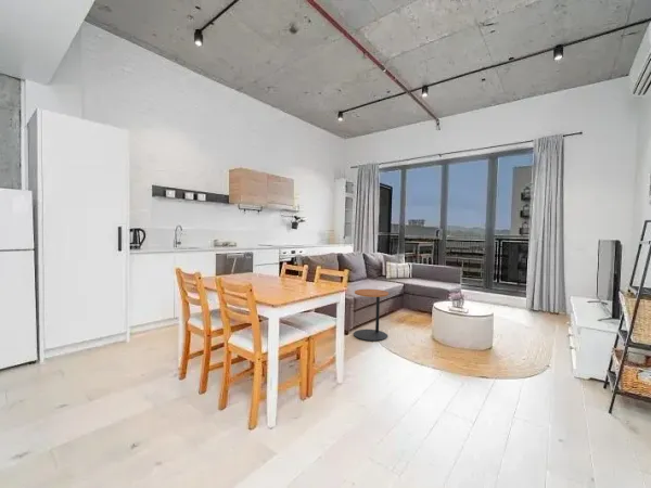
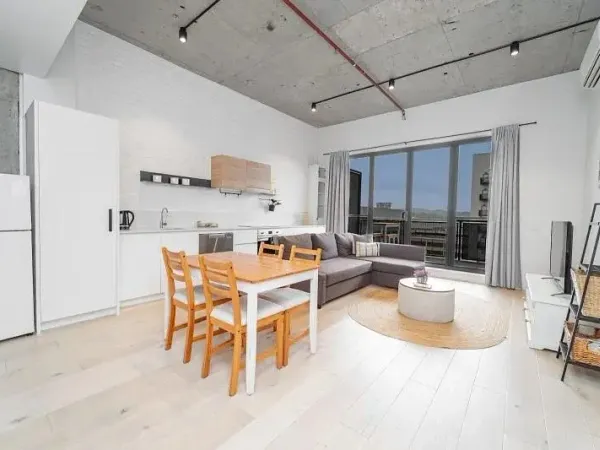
- side table [353,288,390,342]
